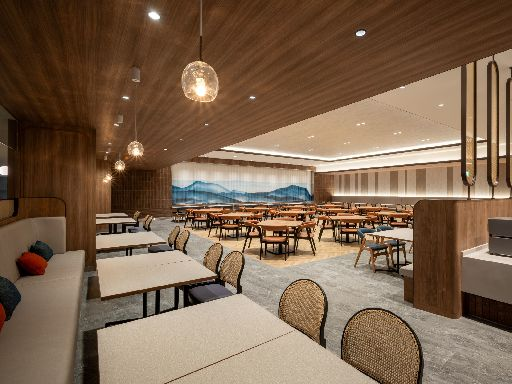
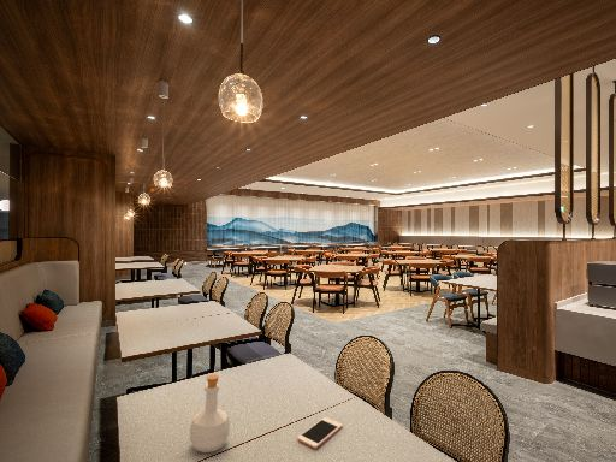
+ bottle [189,373,231,454]
+ cell phone [296,416,344,450]
